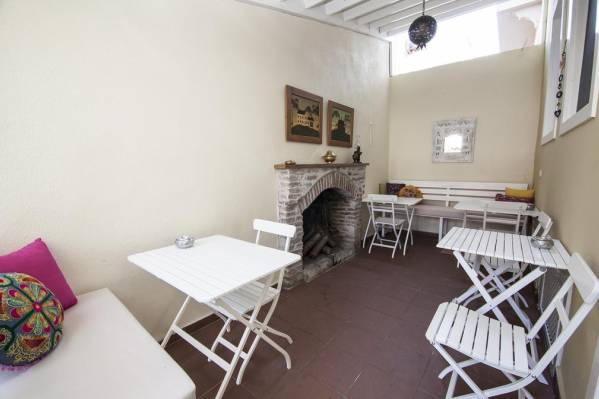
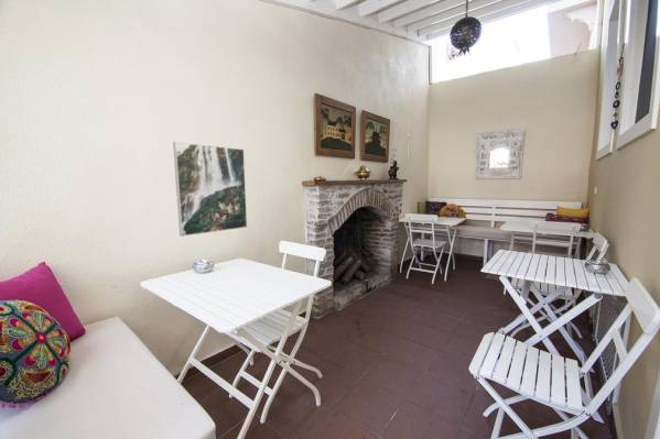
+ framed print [172,141,248,238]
